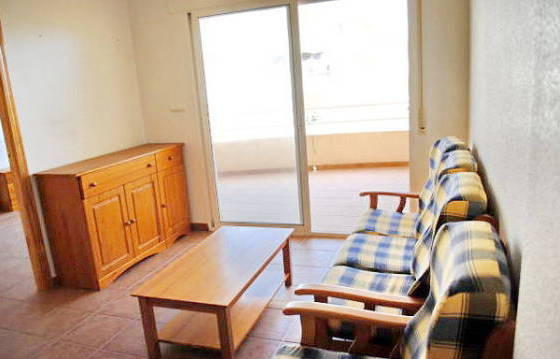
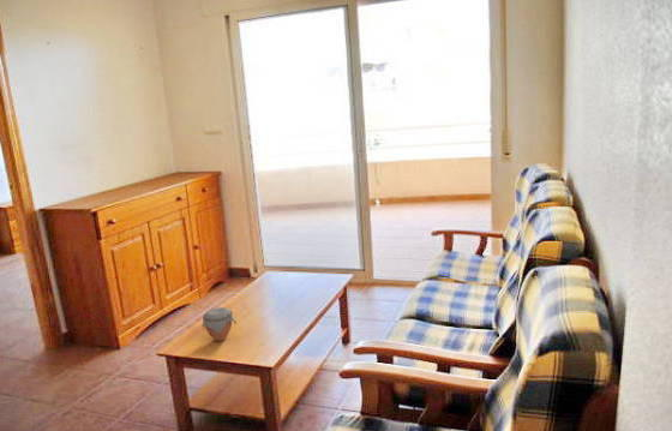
+ jar [200,306,238,342]
